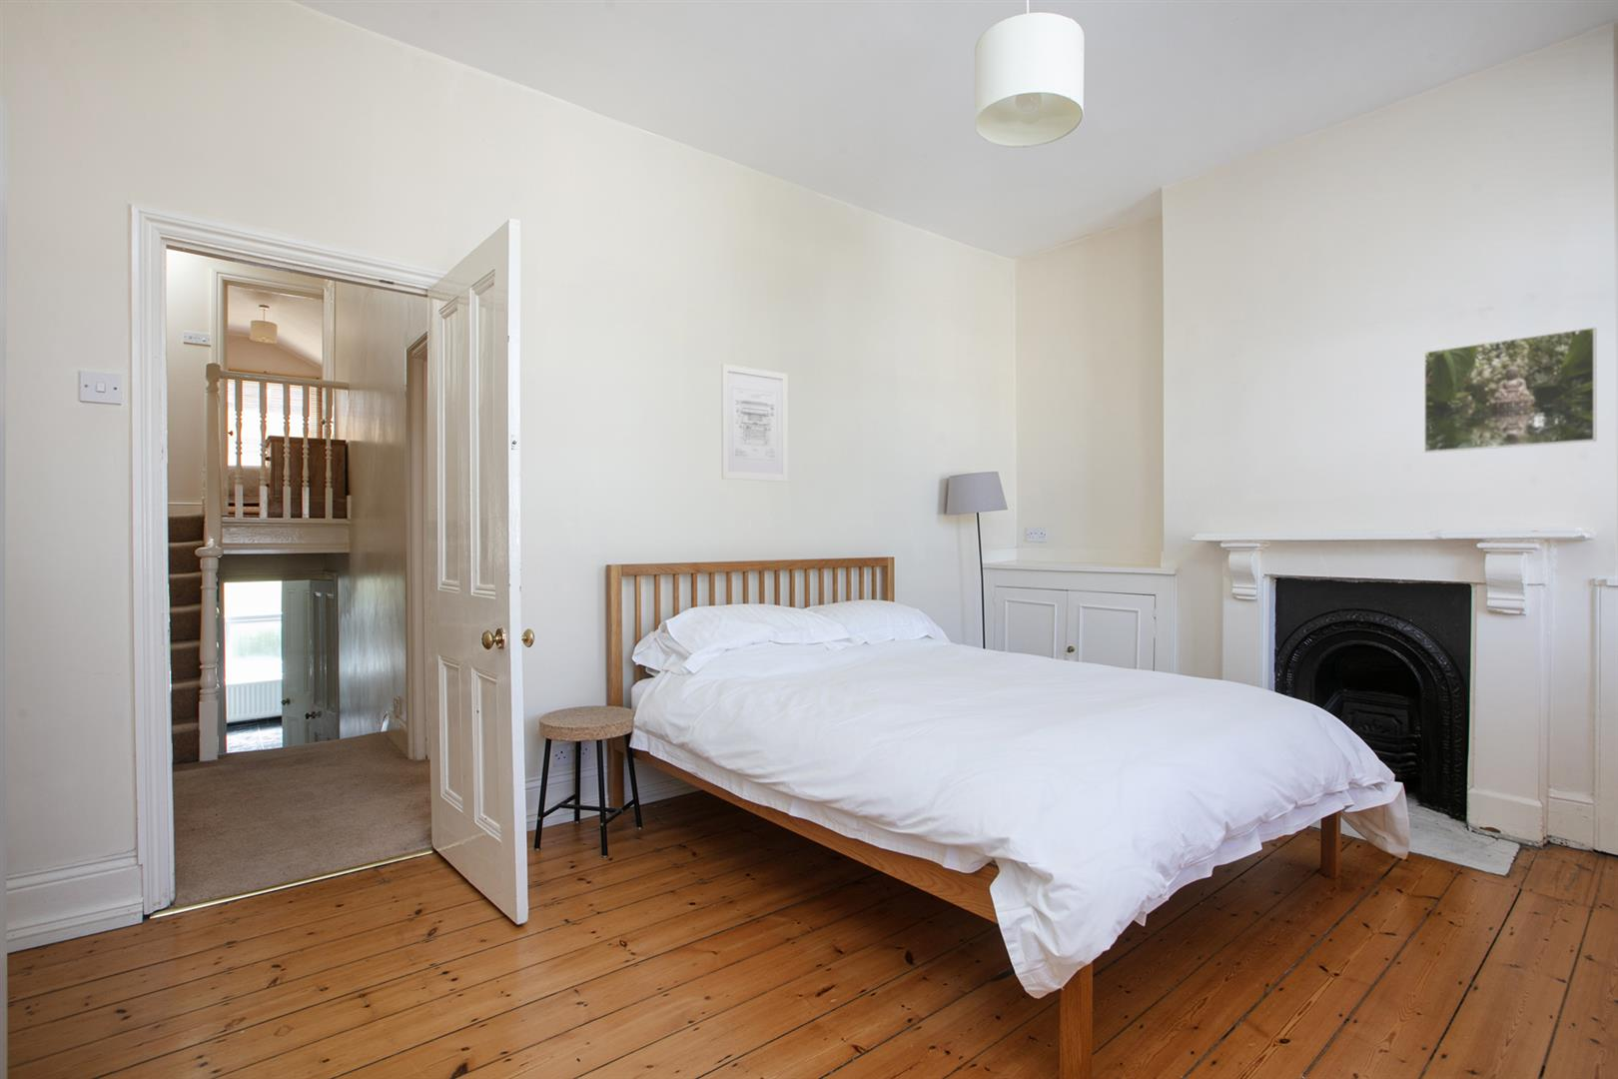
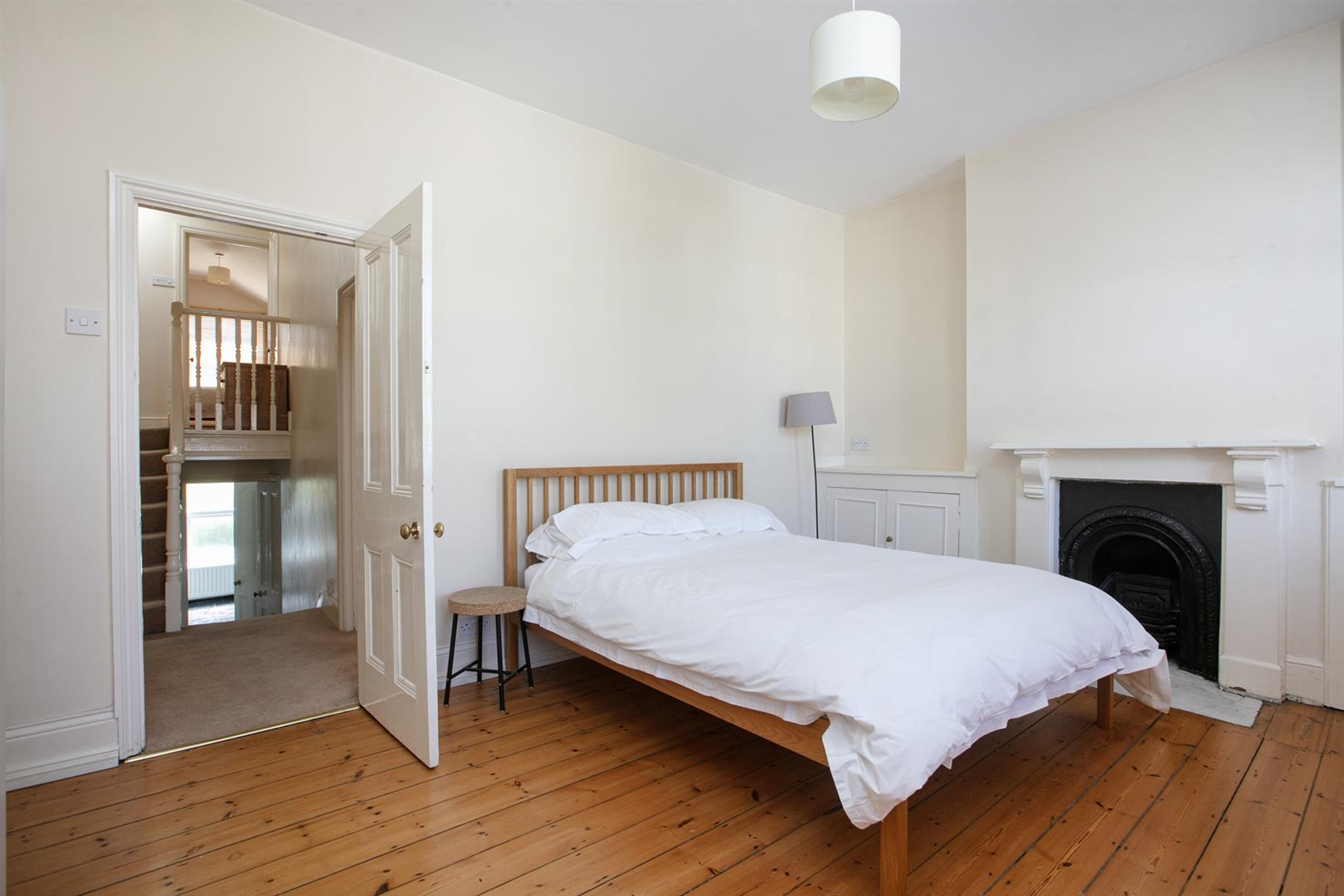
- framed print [1423,325,1598,454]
- wall art [720,362,789,483]
